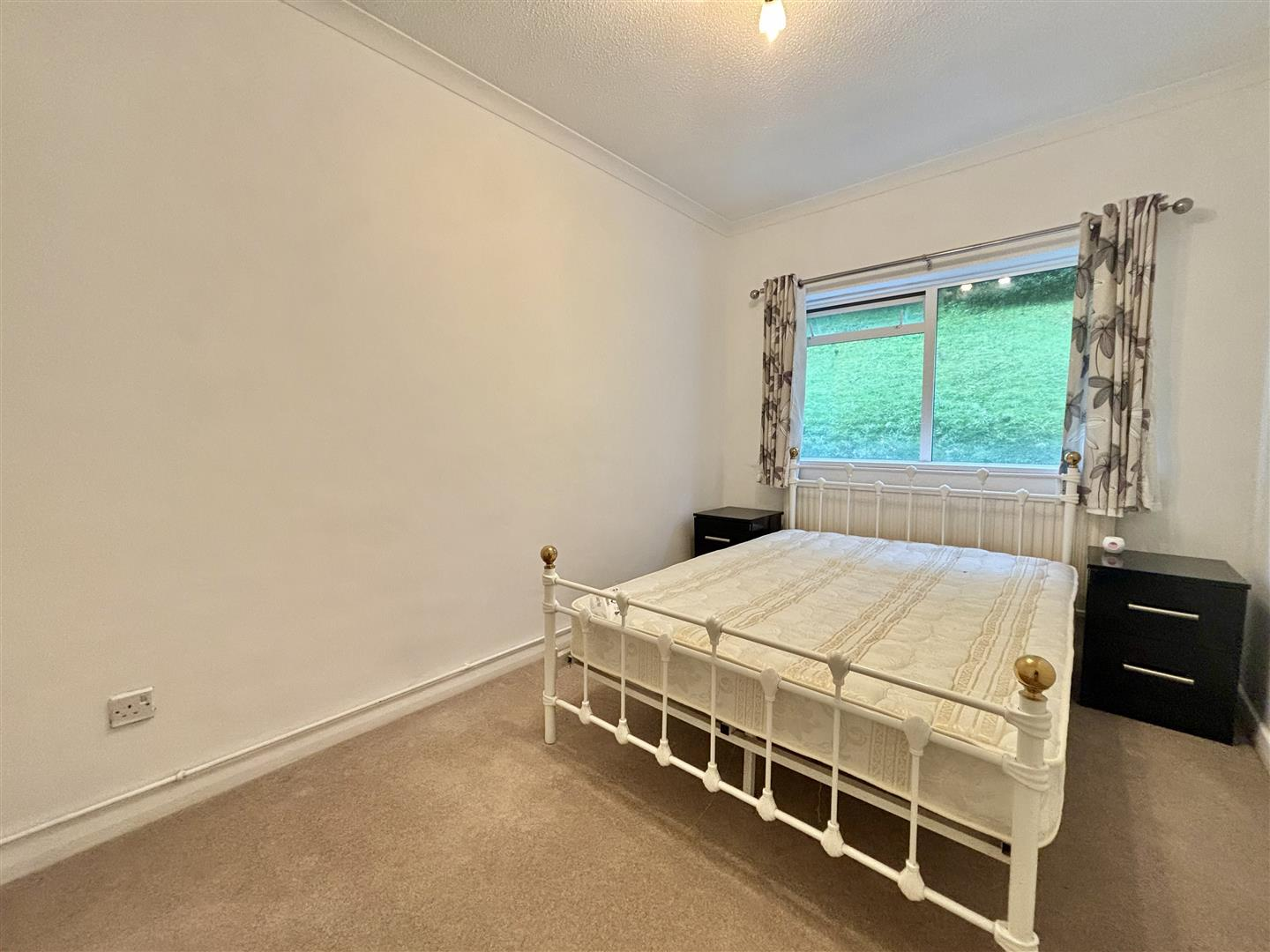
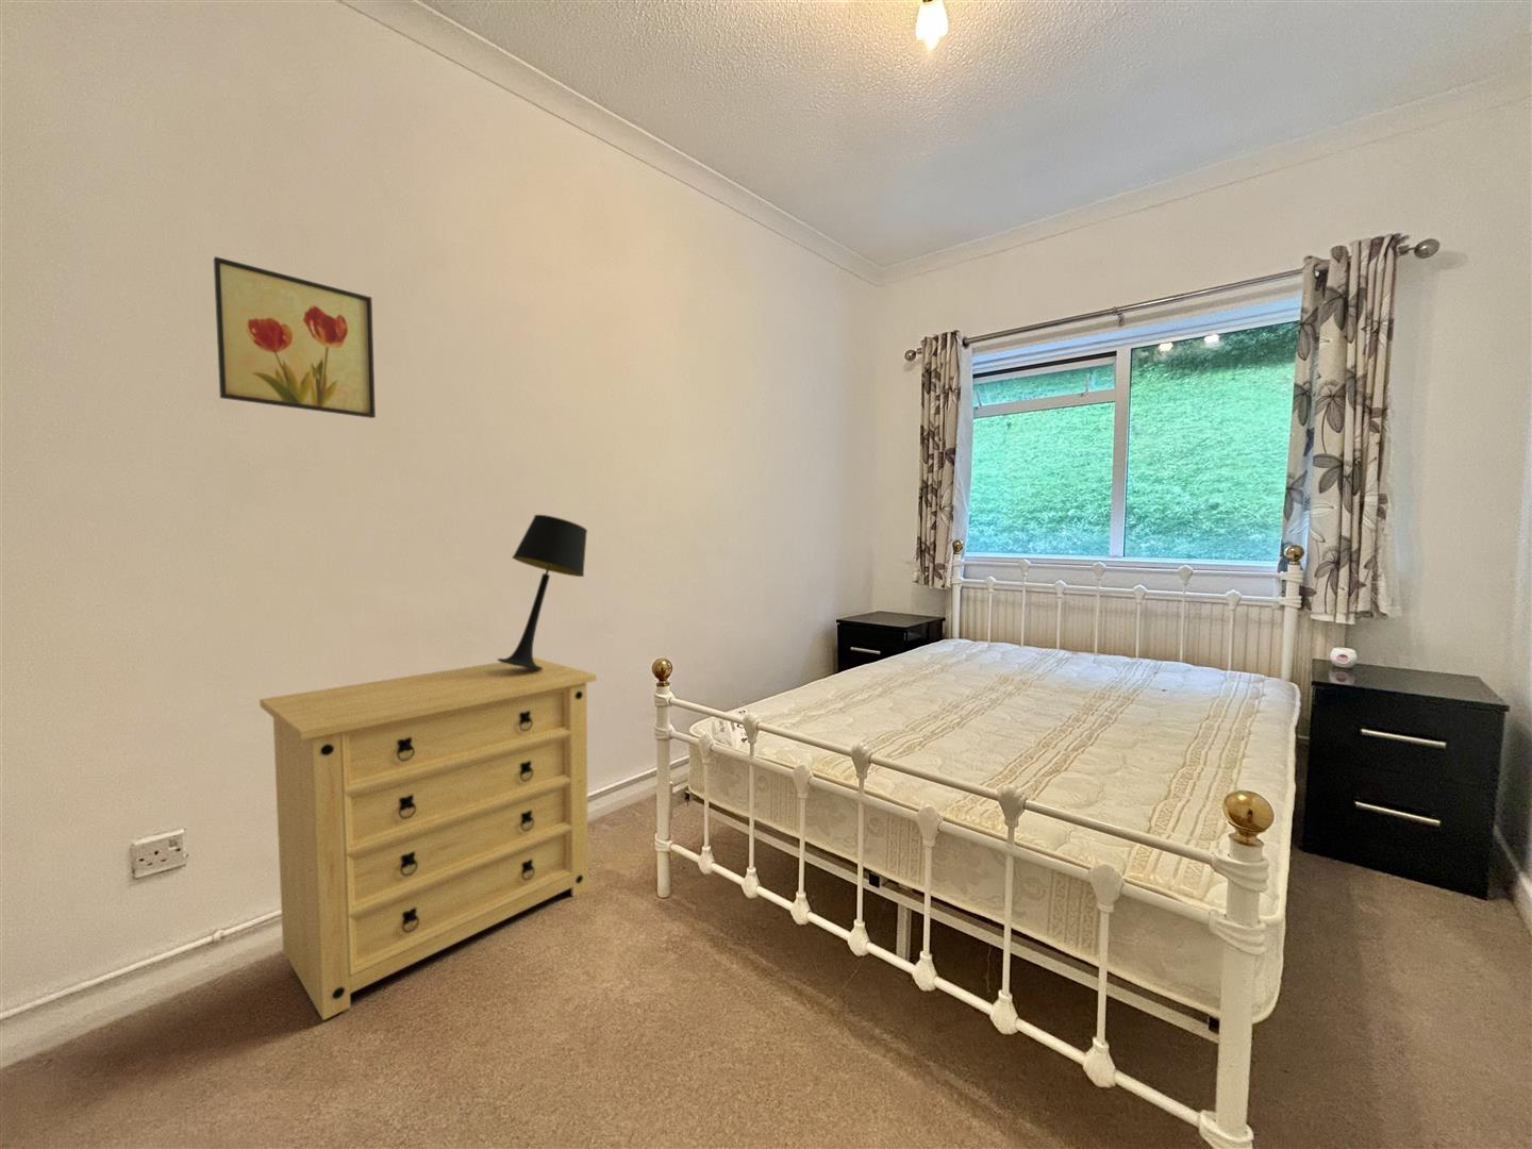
+ table lamp [497,514,589,670]
+ wall art [212,256,376,419]
+ dresser [258,657,598,1021]
